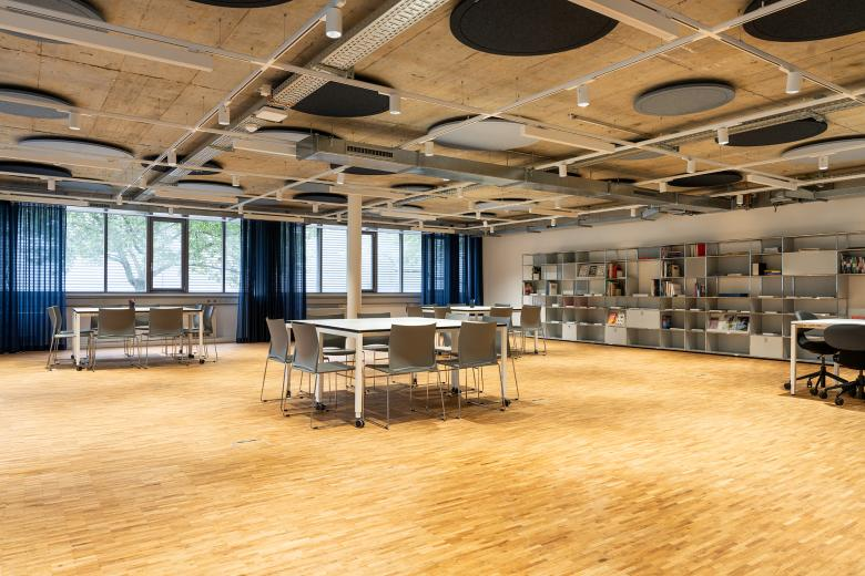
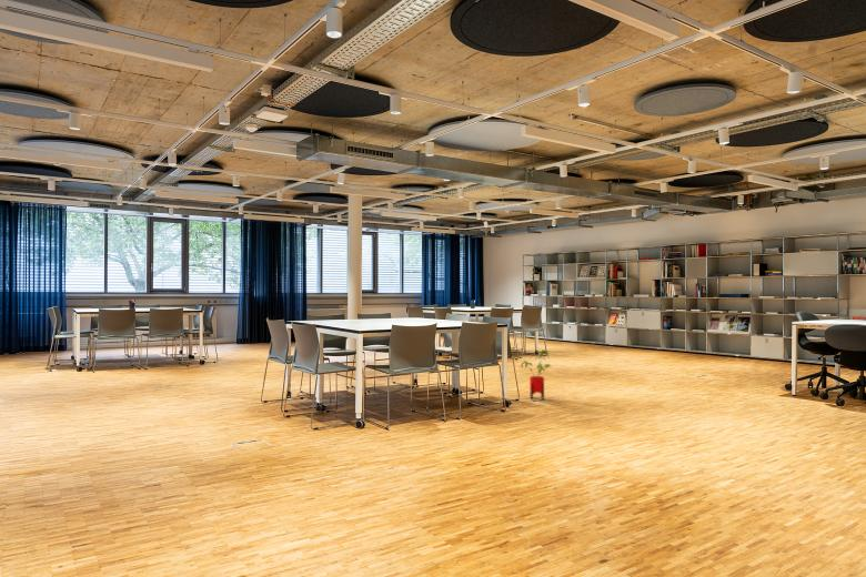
+ house plant [520,348,553,401]
